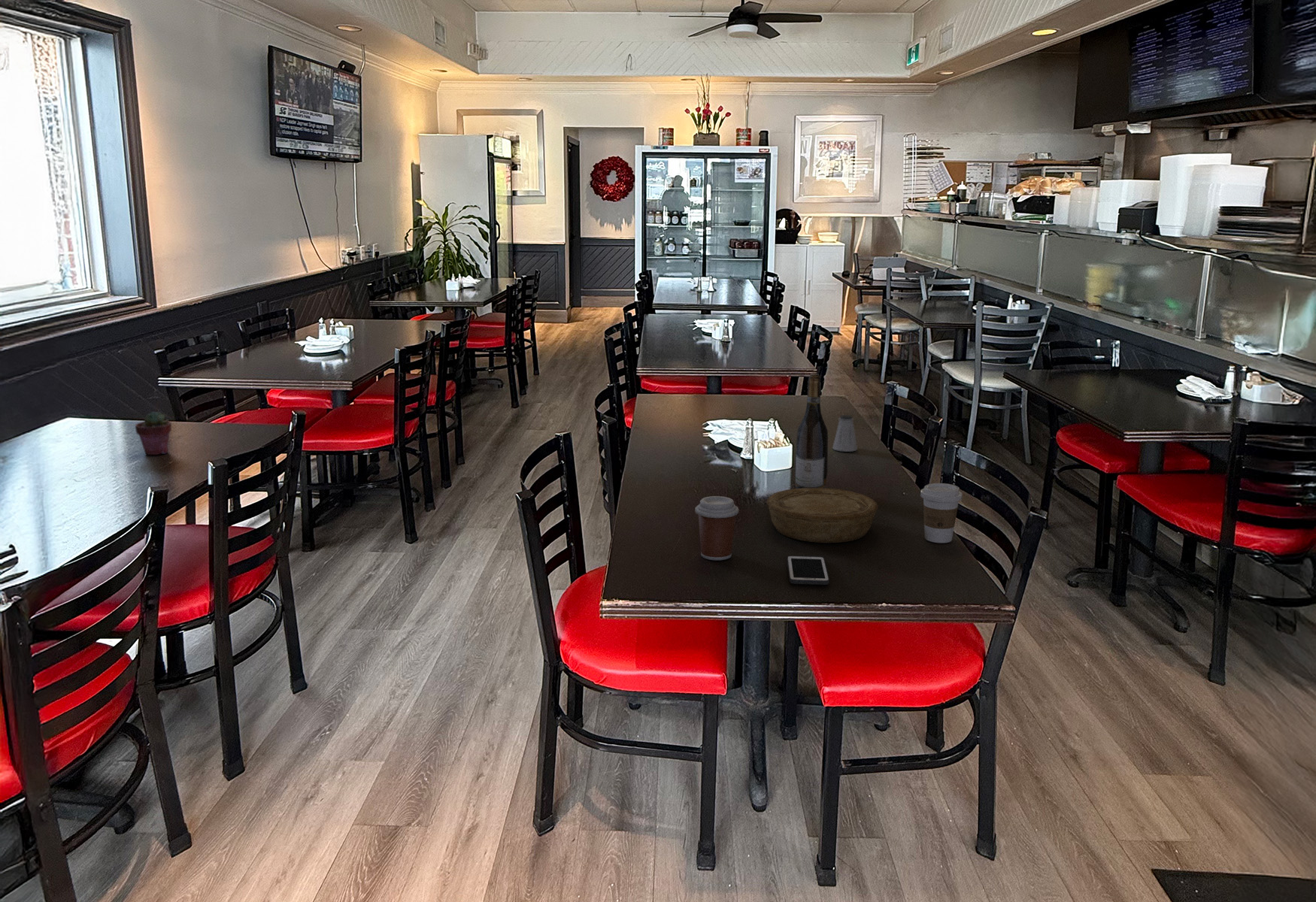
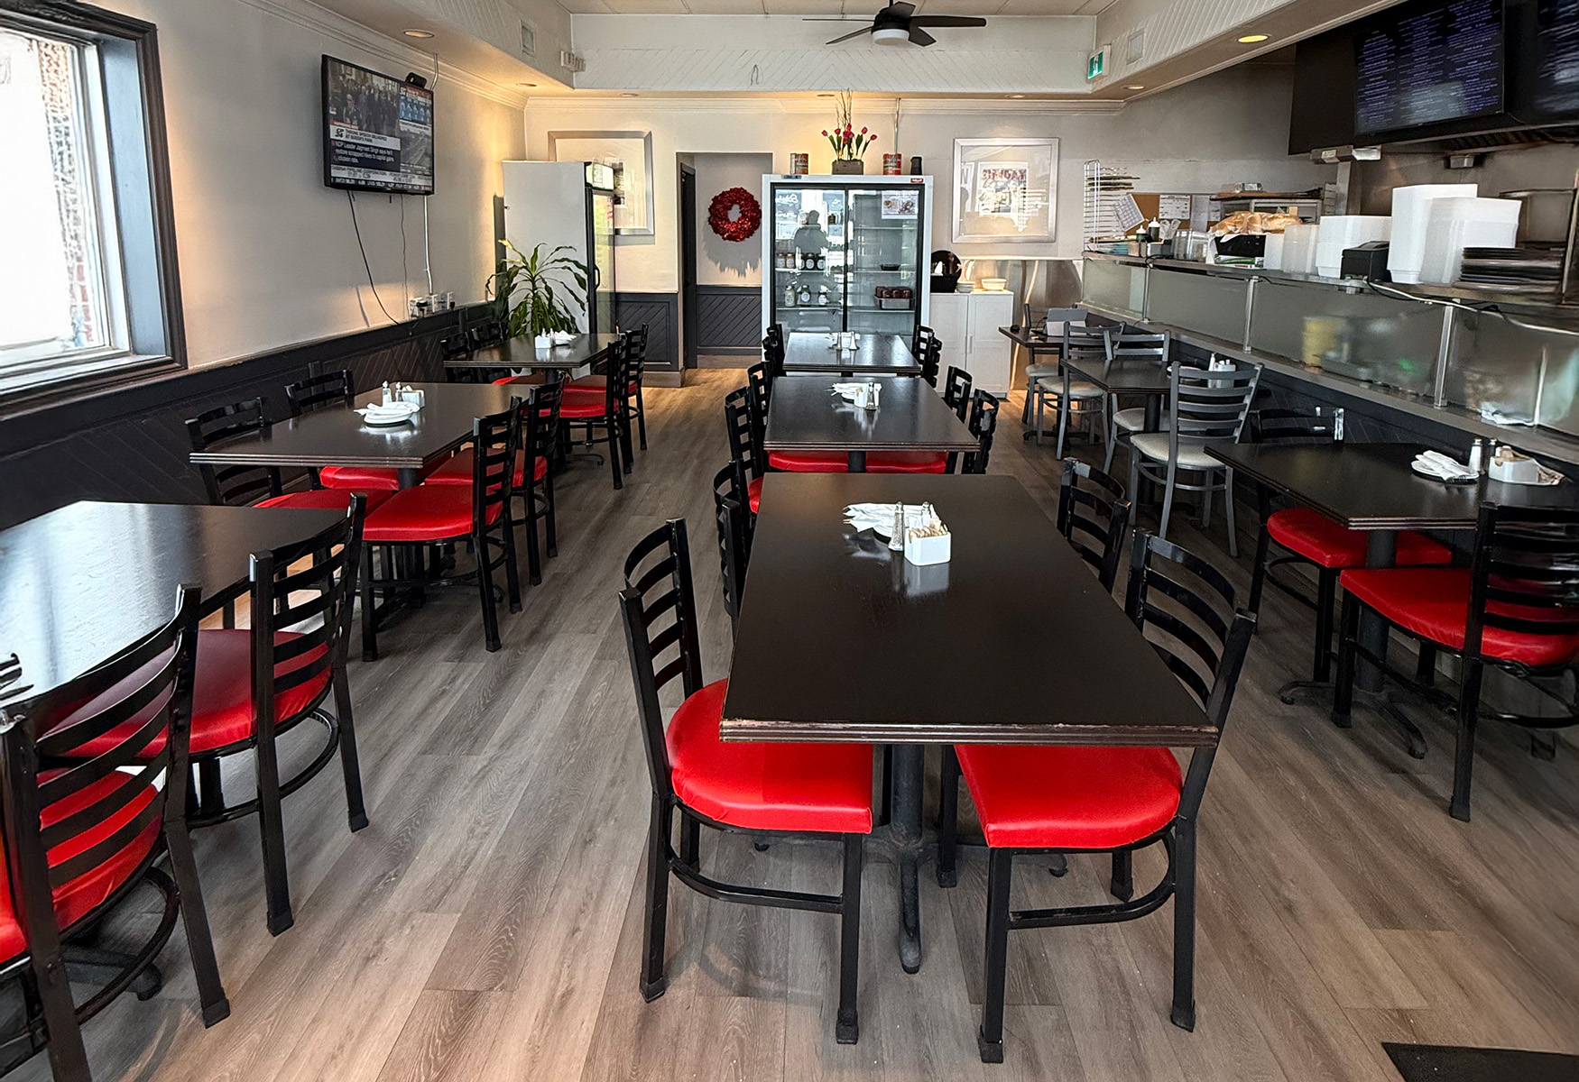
- coffee cup [694,495,740,561]
- coffee cup [920,483,963,543]
- bowl [766,488,879,543]
- potted succulent [135,410,172,456]
- wine bottle [794,373,829,489]
- cell phone [786,555,830,586]
- saltshaker [832,414,858,453]
